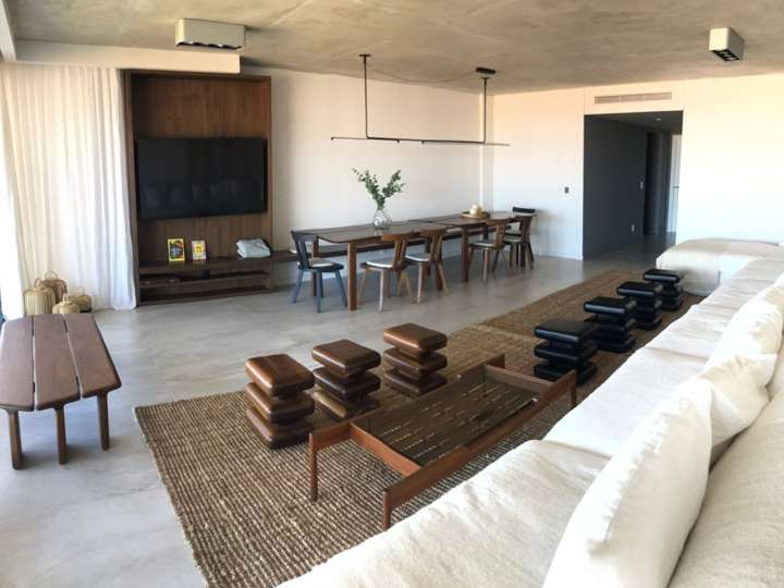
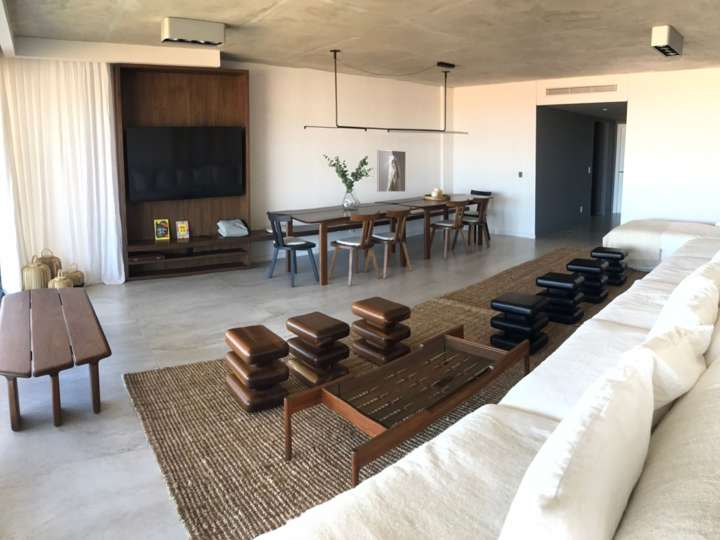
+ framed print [376,149,407,193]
